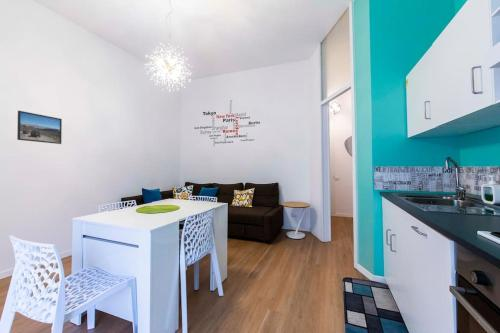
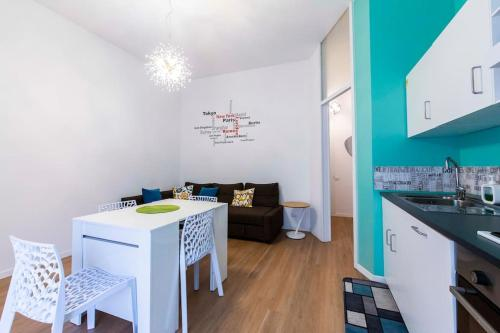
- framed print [16,110,63,145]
